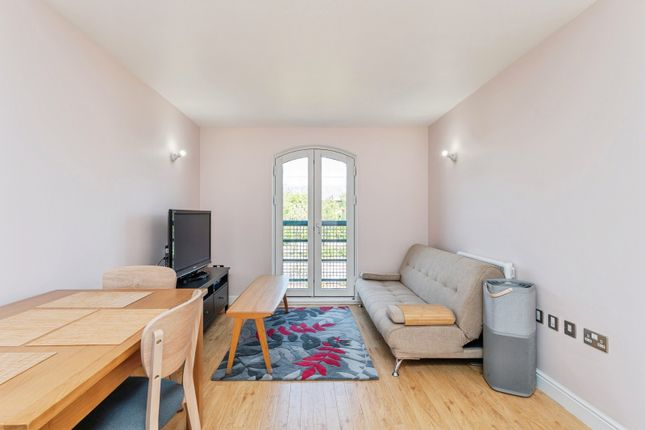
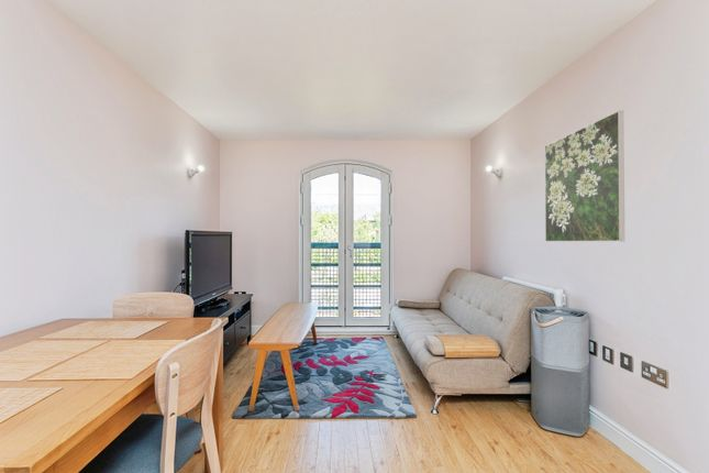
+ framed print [544,110,625,243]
